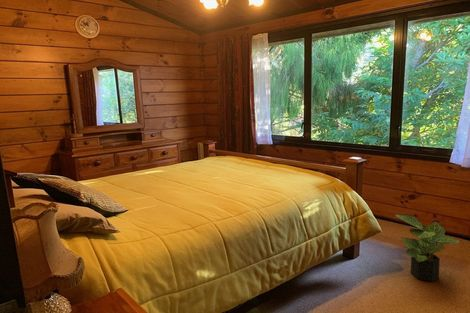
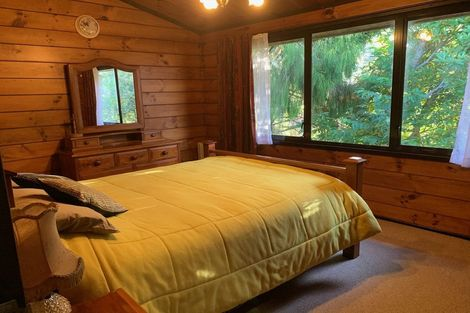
- potted plant [393,213,461,282]
